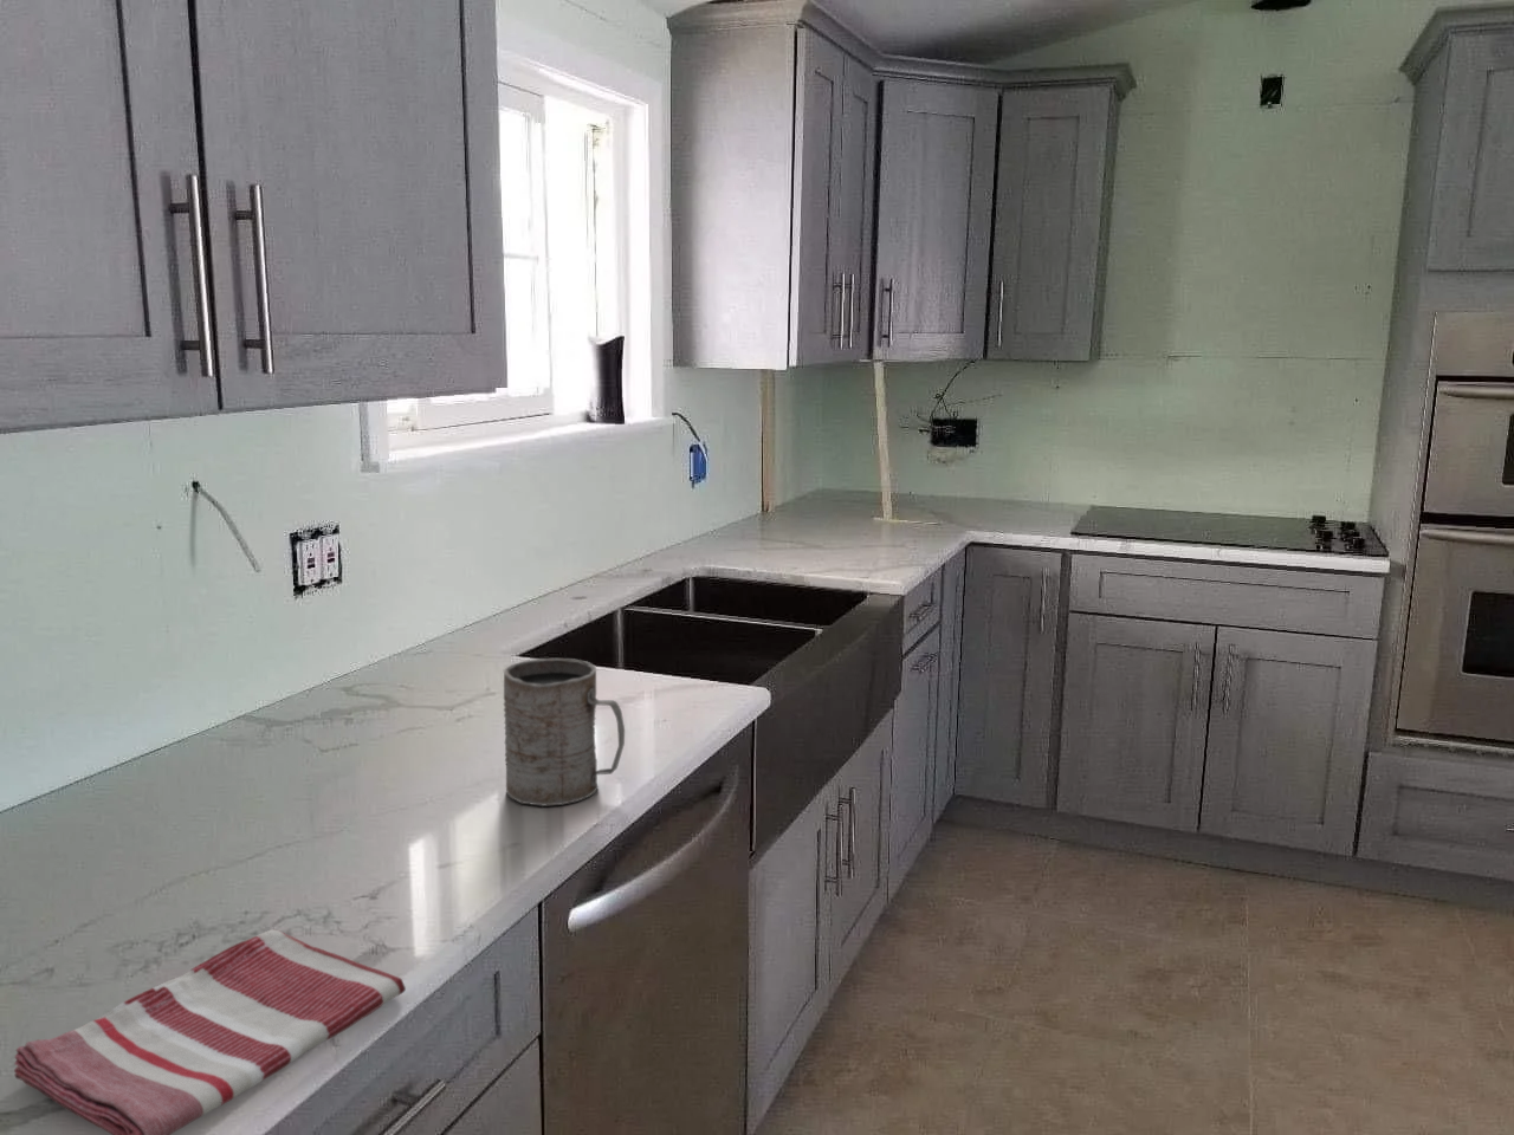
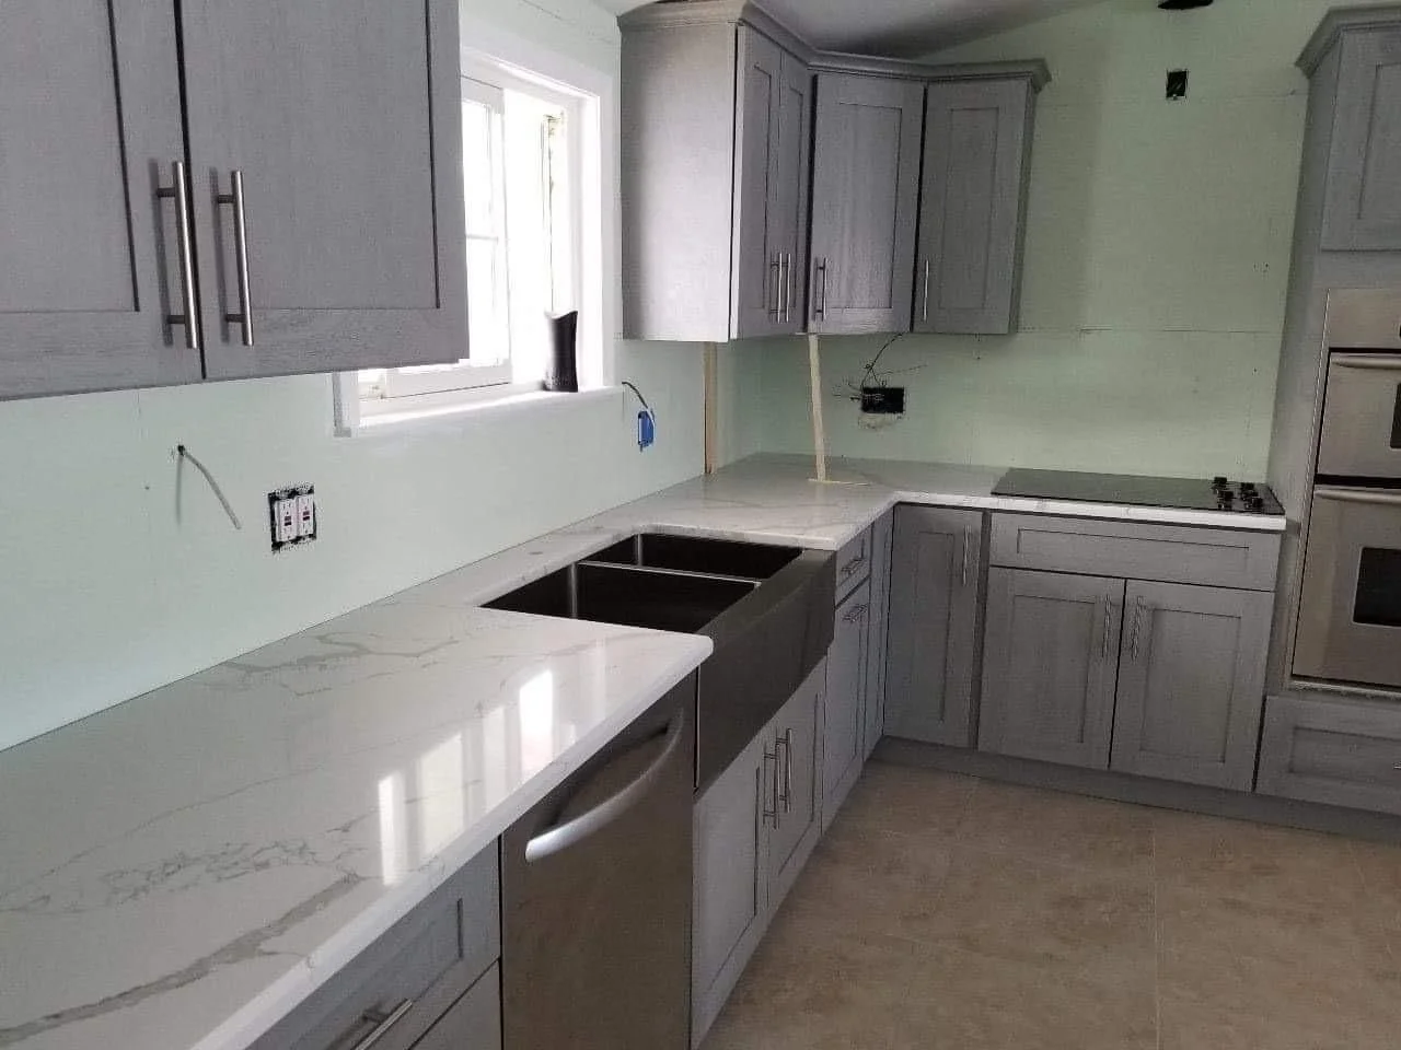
- dish towel [13,929,407,1135]
- mug [503,657,626,807]
